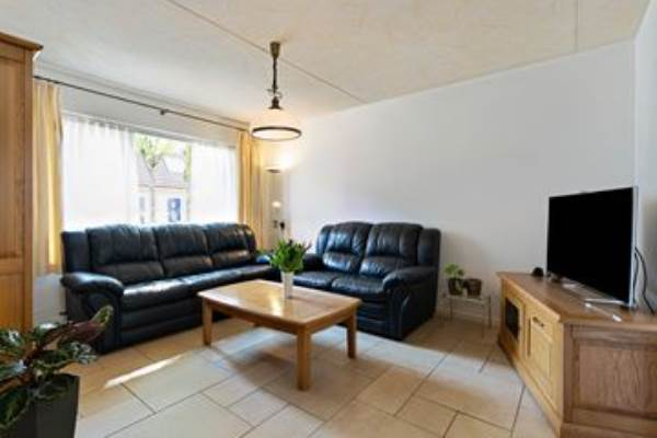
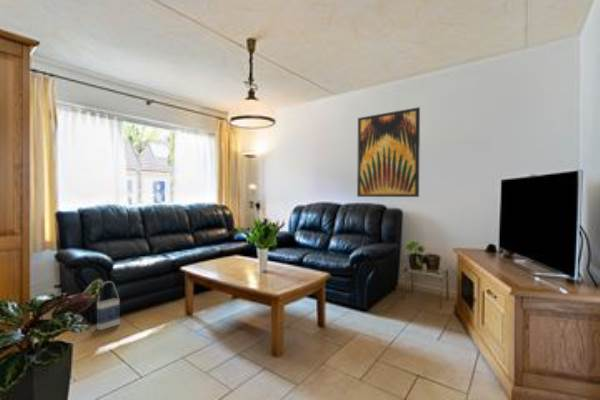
+ wall art [356,106,421,198]
+ bag [96,280,121,331]
